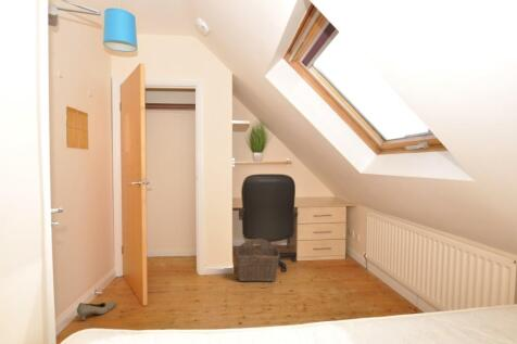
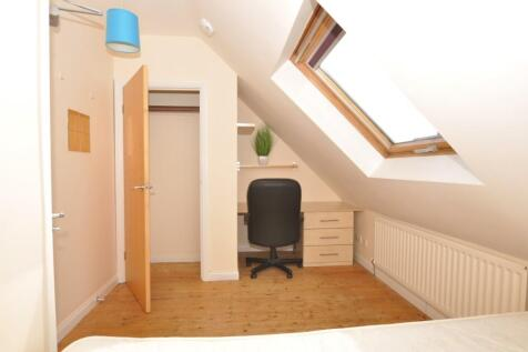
- shoe [76,301,116,321]
- wicker basket [236,238,281,283]
